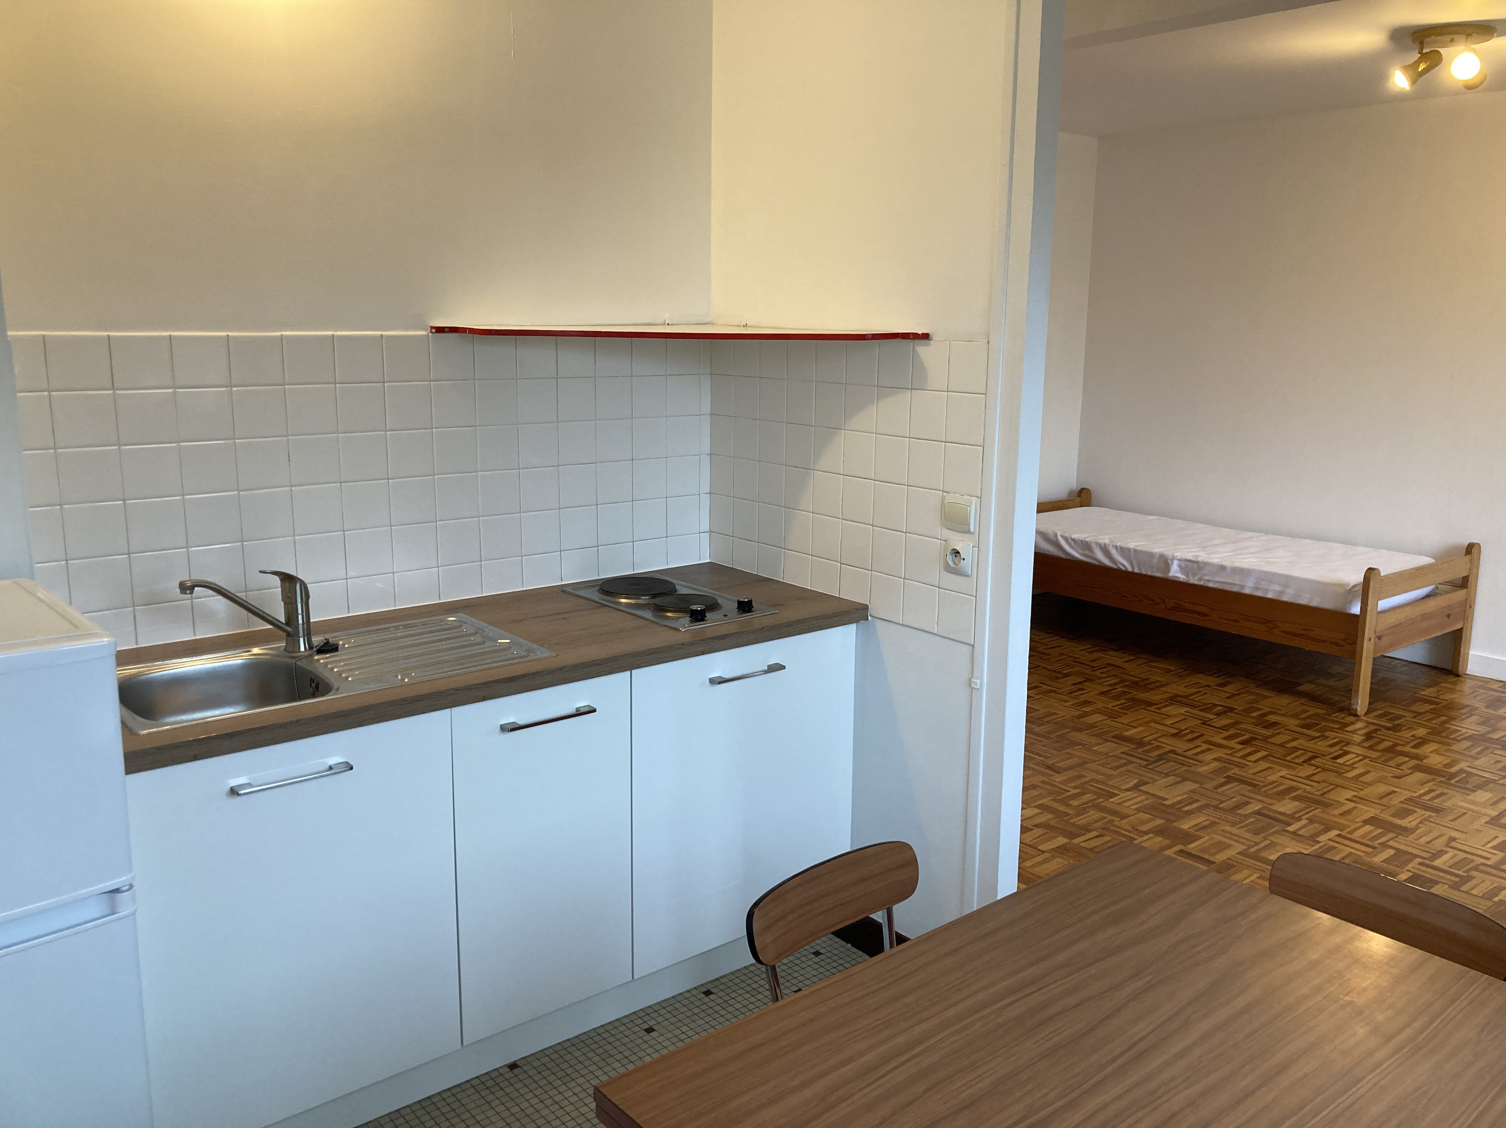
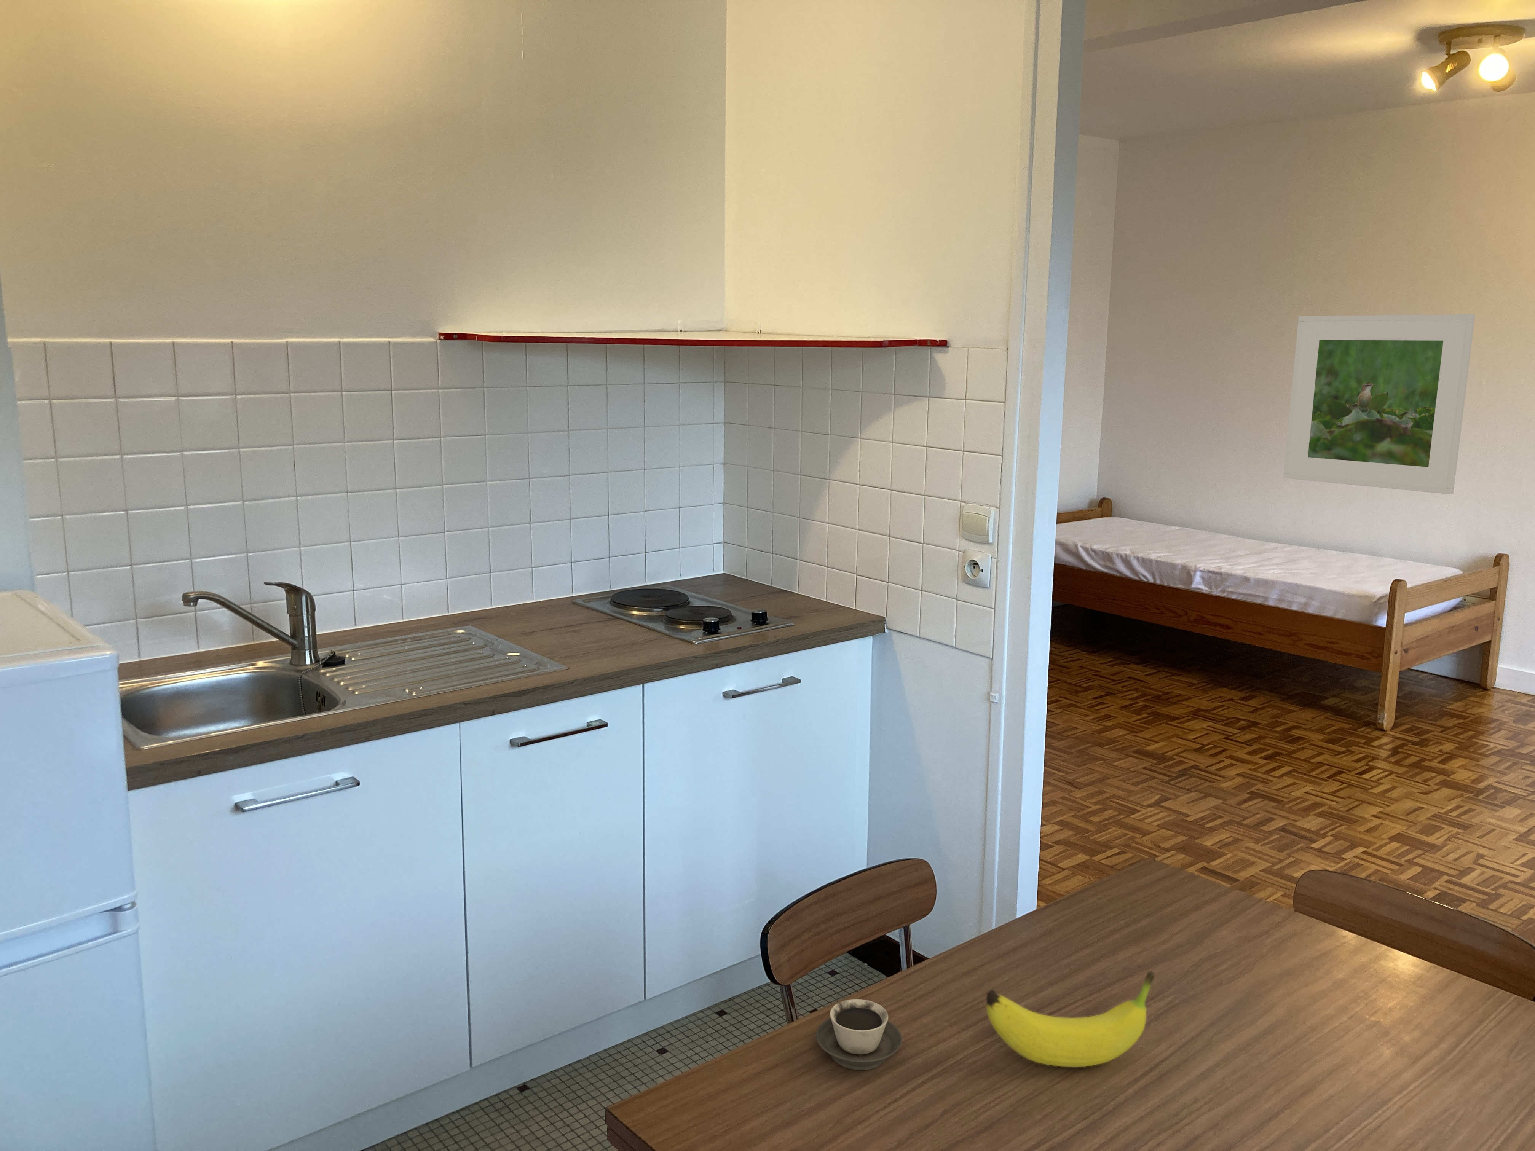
+ fruit [985,971,1155,1068]
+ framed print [1282,314,1476,494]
+ cup [816,999,903,1071]
